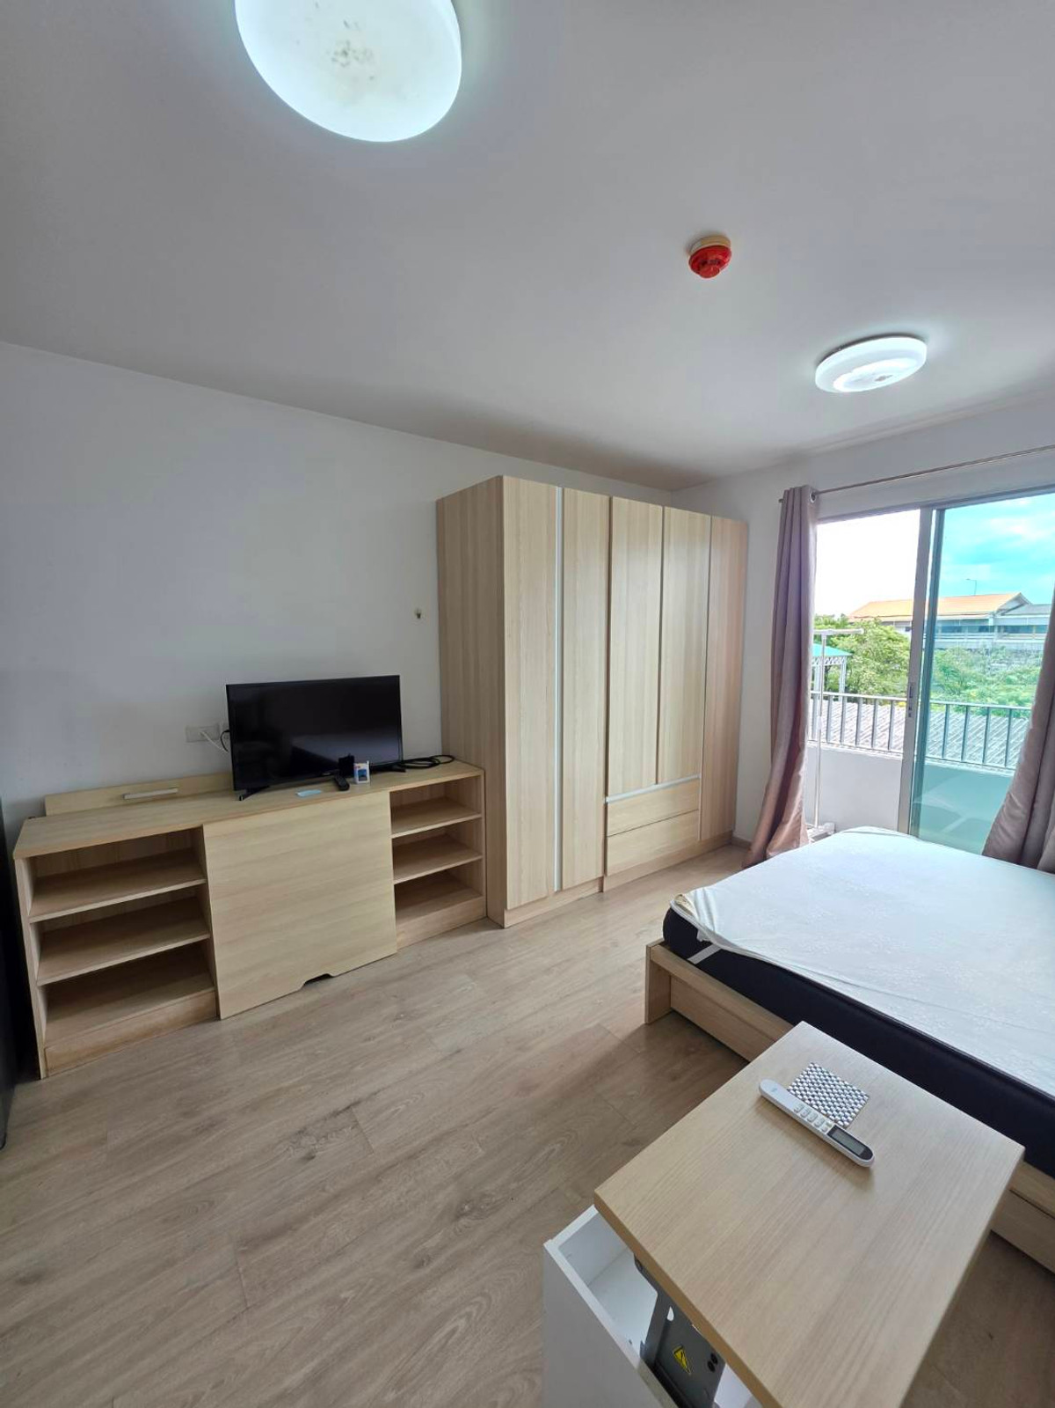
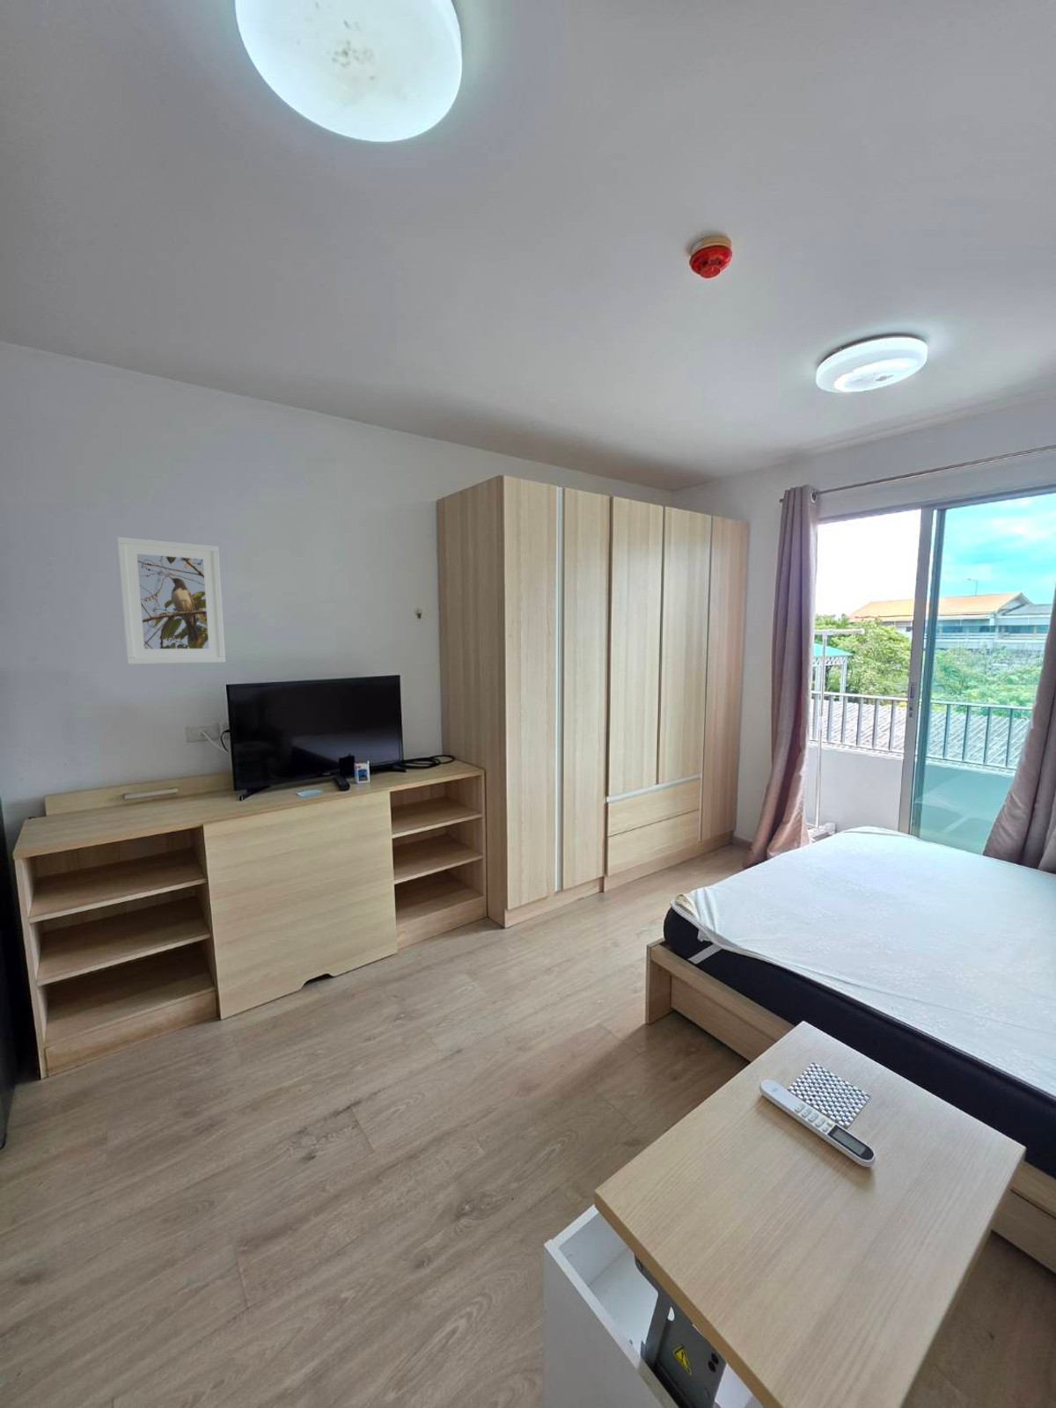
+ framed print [116,535,226,665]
